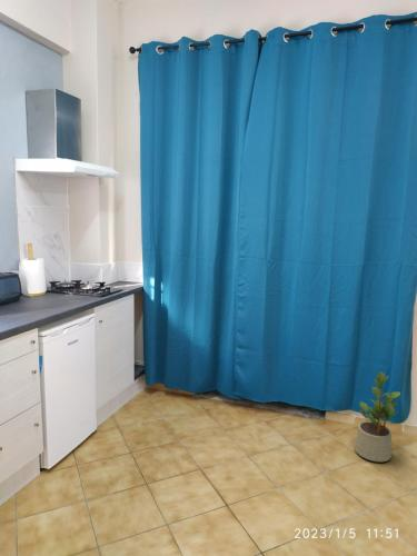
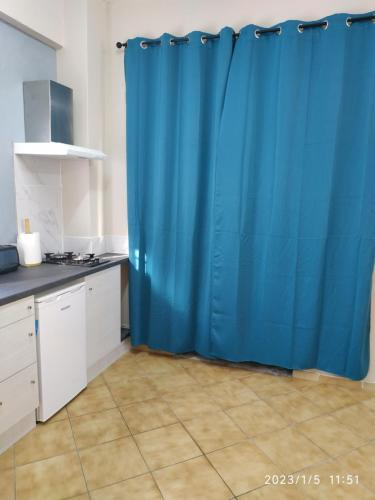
- potted plant [354,370,401,463]
